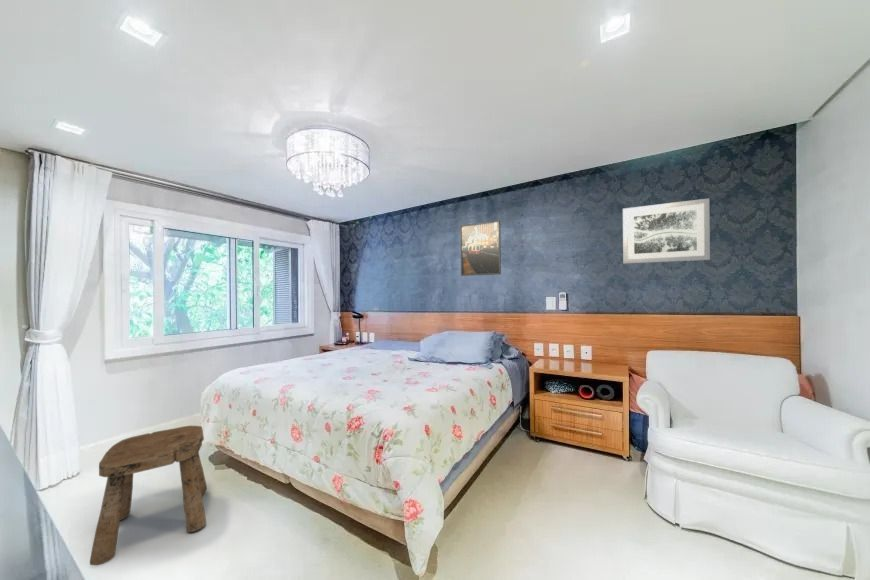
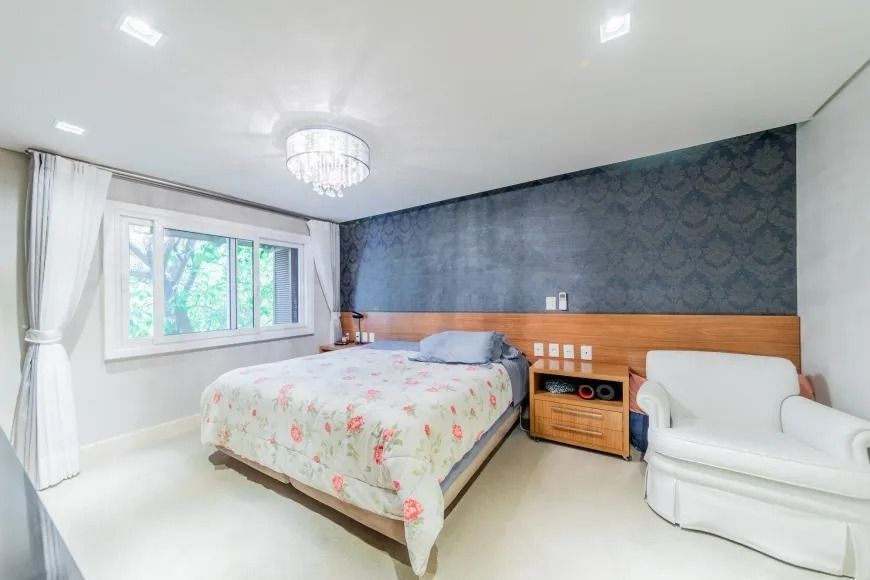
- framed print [459,220,502,277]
- wall art [622,197,711,265]
- stool [89,425,208,566]
